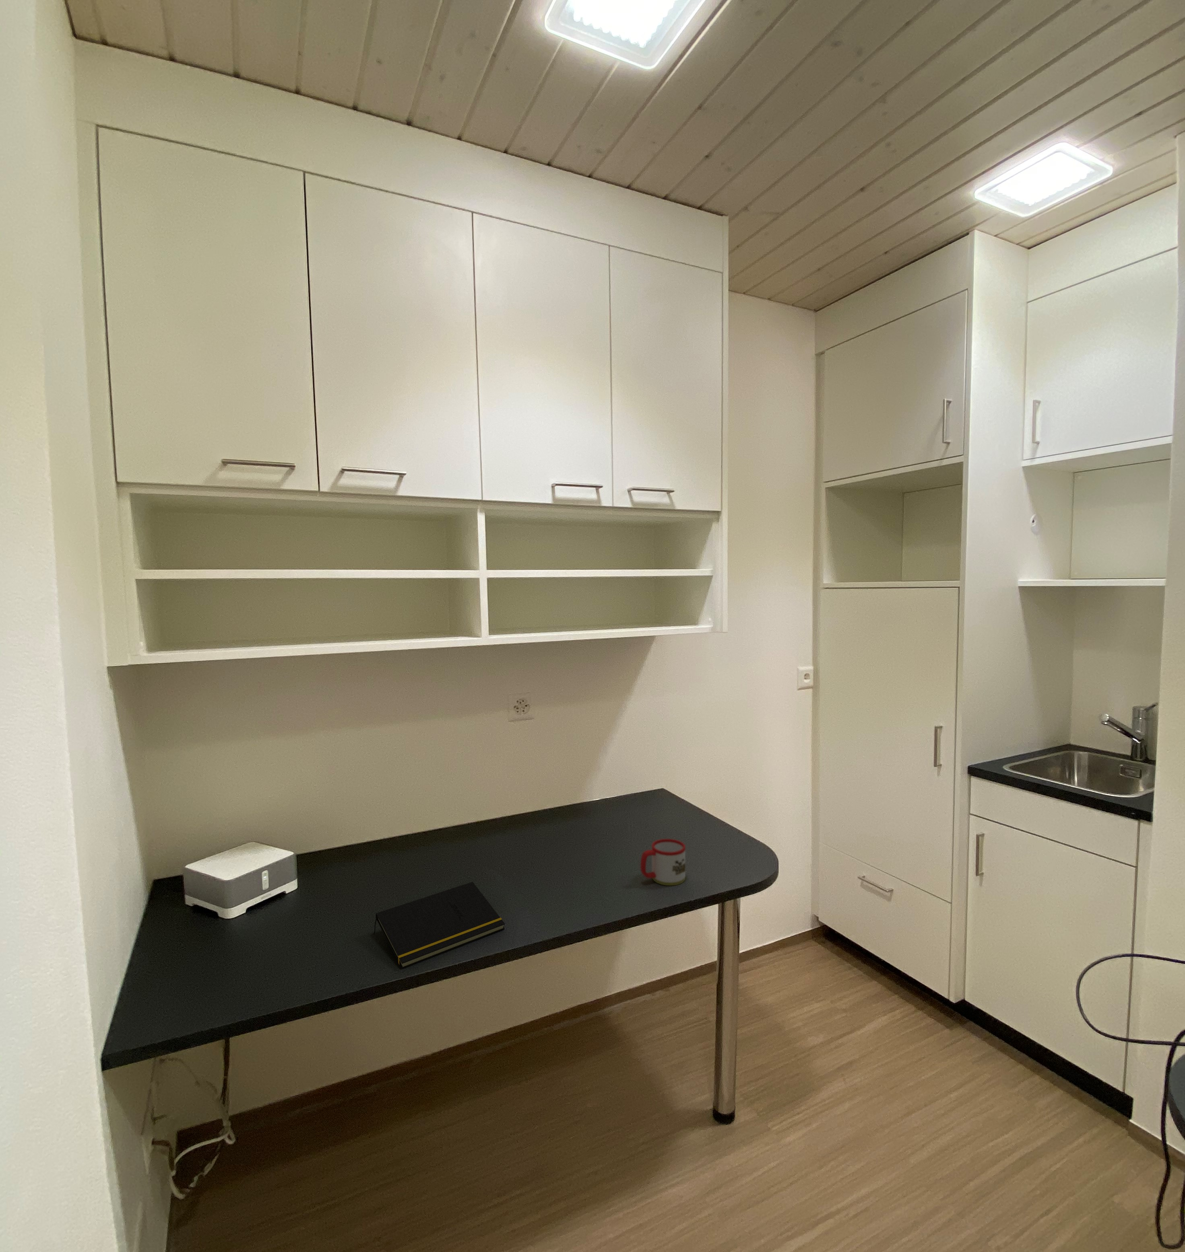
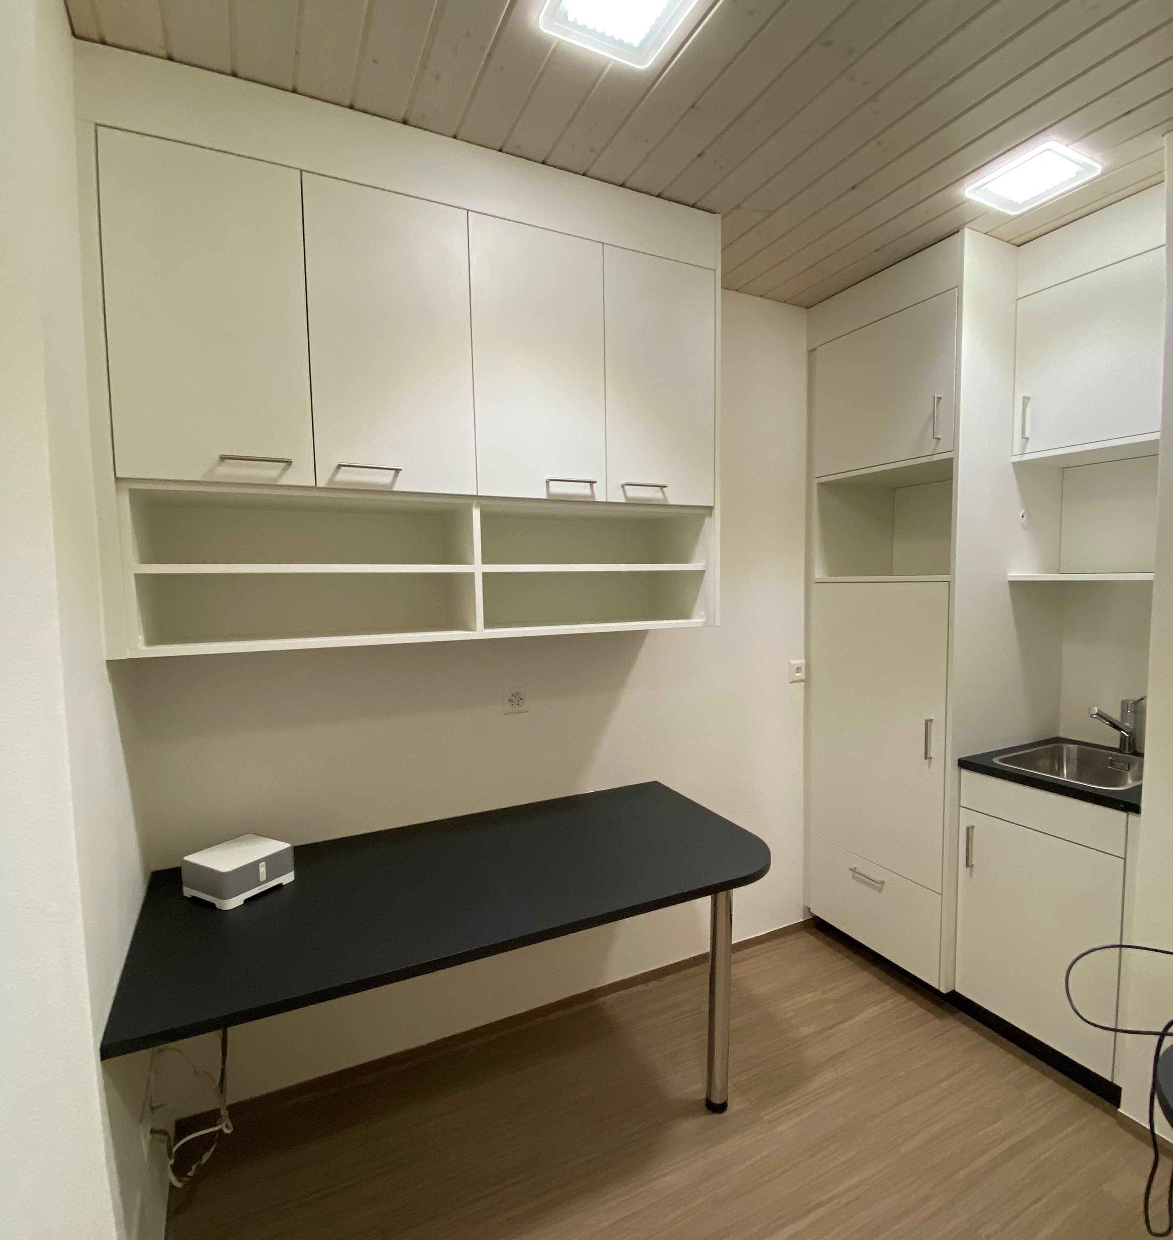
- notepad [373,881,506,969]
- mug [640,838,686,886]
